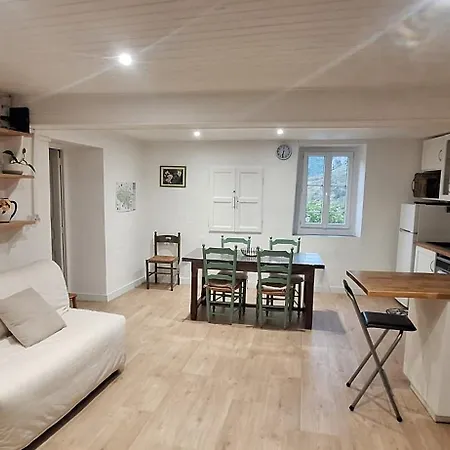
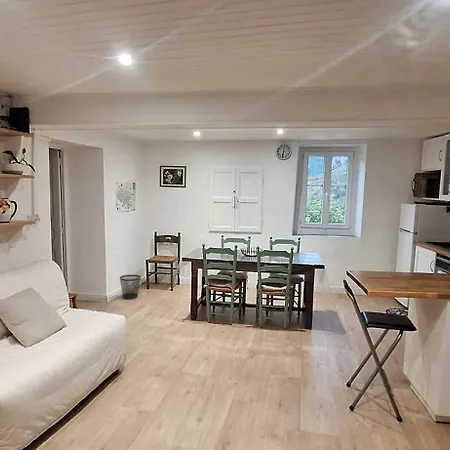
+ wastebasket [119,274,142,300]
